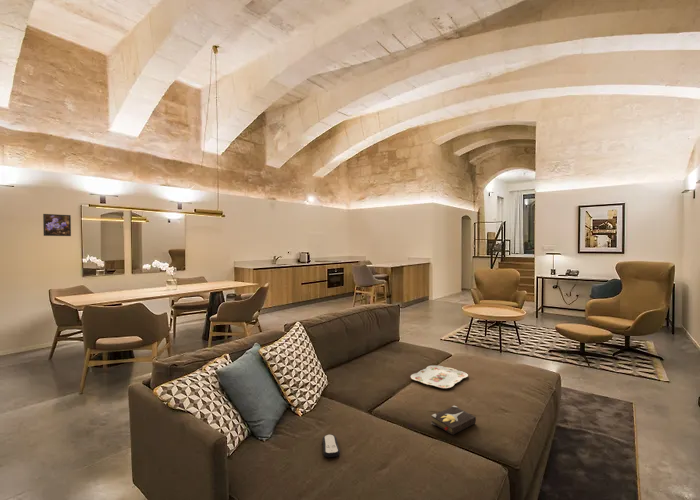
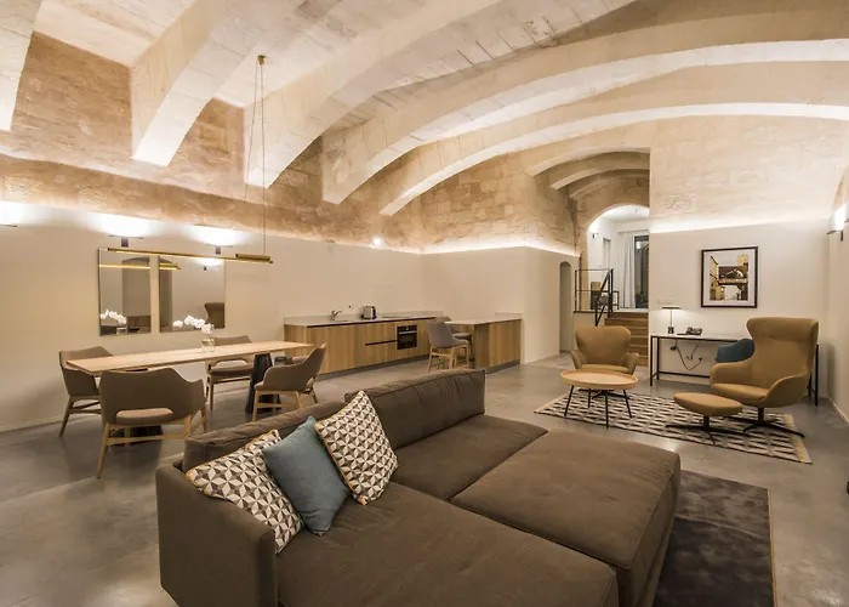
- remote control [322,433,341,458]
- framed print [42,213,72,237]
- hardback book [430,405,477,436]
- serving tray [410,364,469,389]
